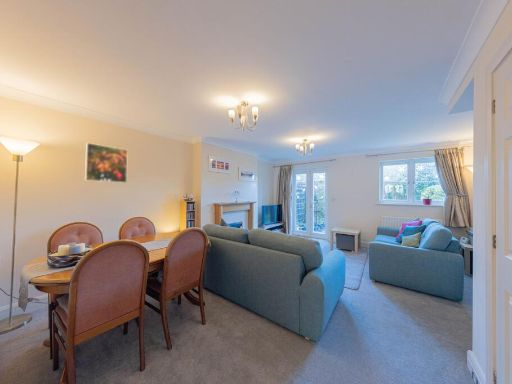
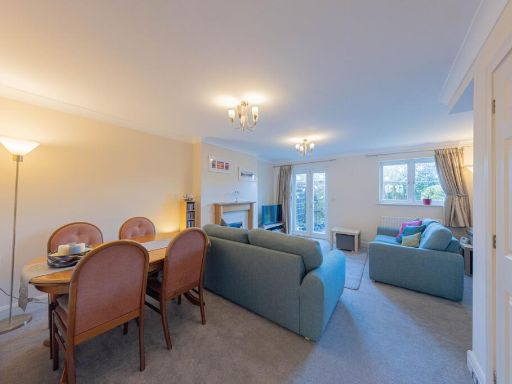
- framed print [84,142,129,184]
